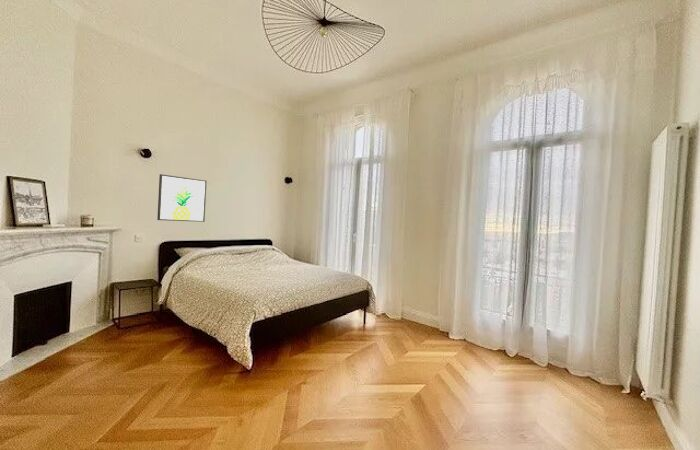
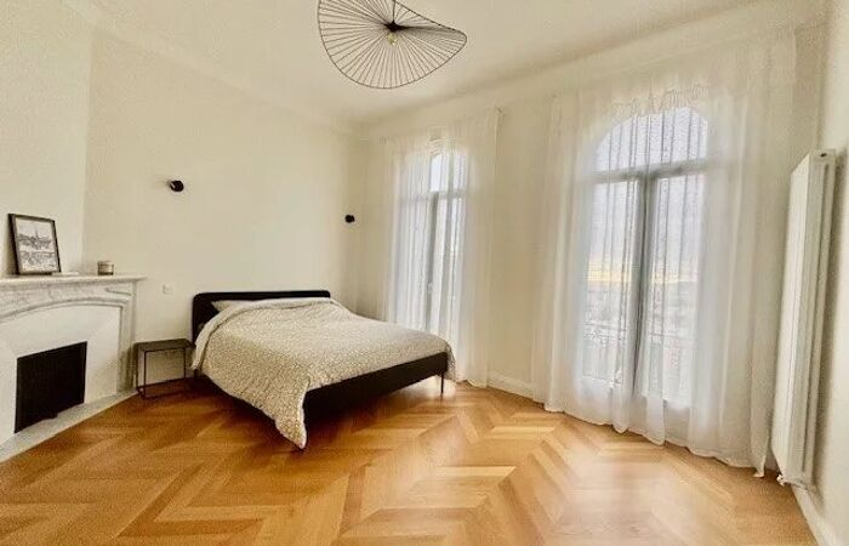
- wall art [156,173,208,223]
